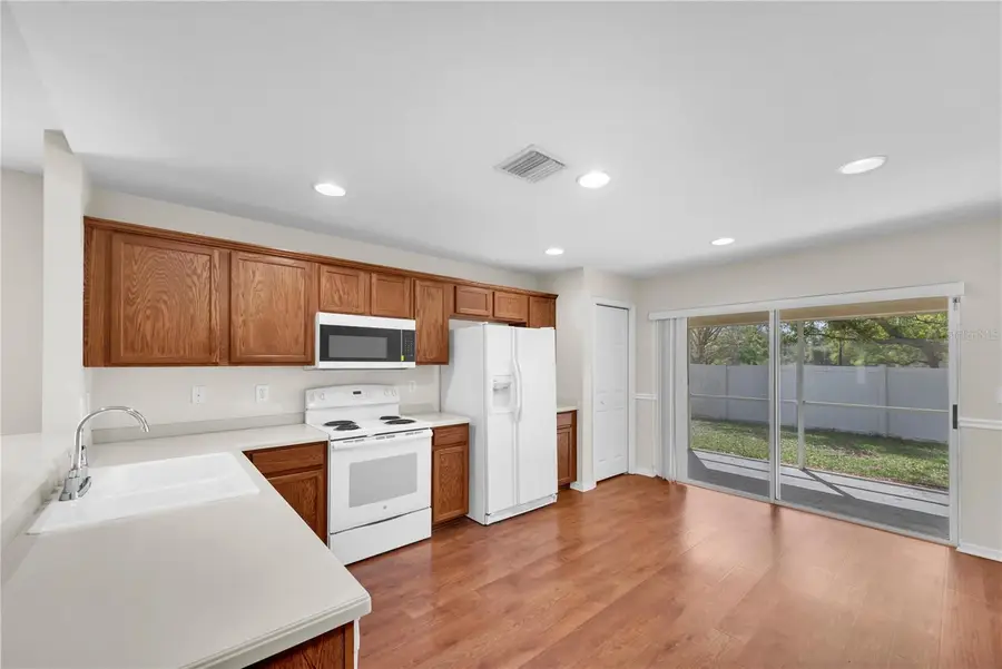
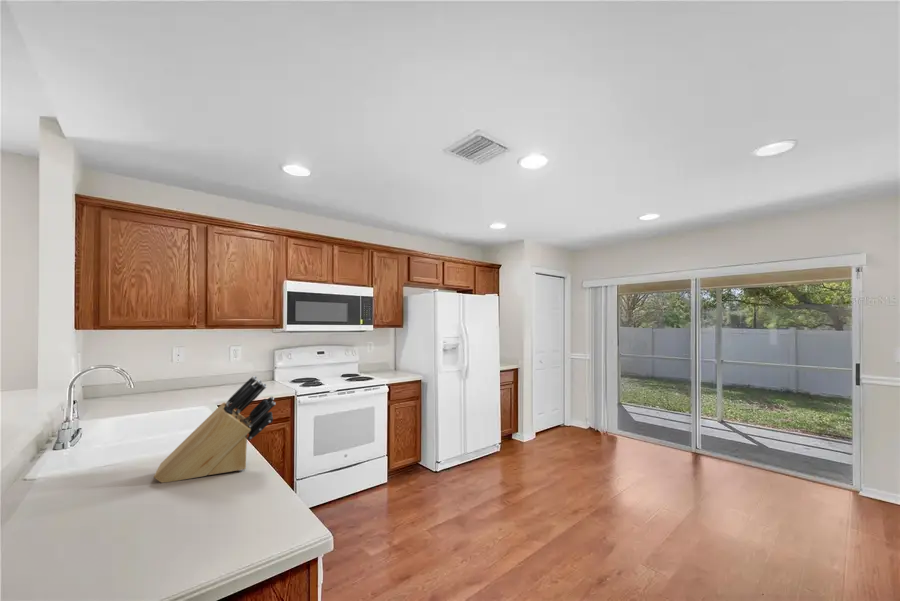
+ knife block [153,375,277,484]
